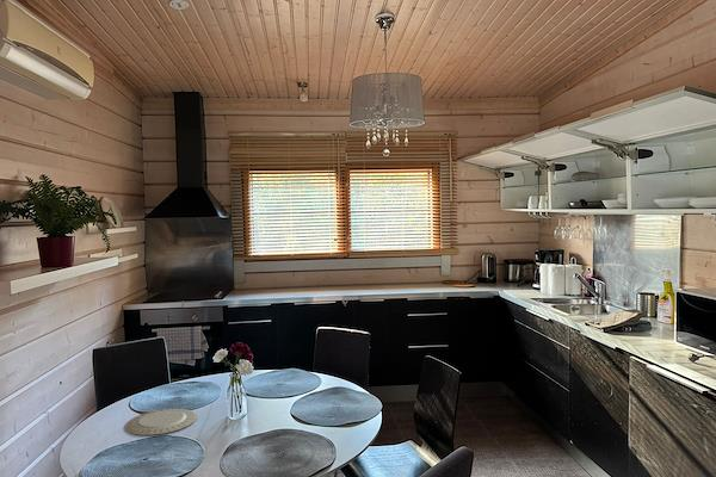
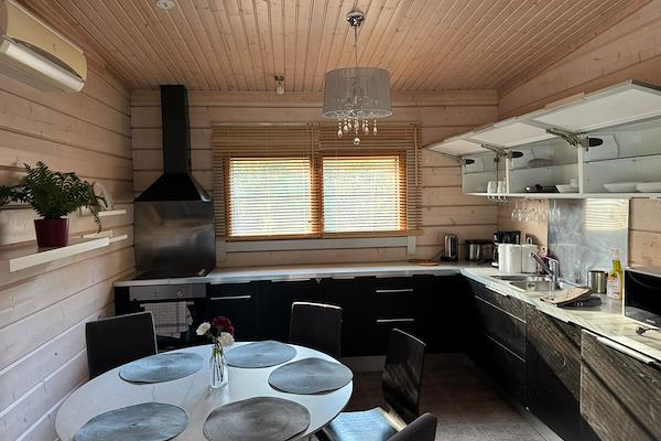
- chinaware [124,408,198,436]
